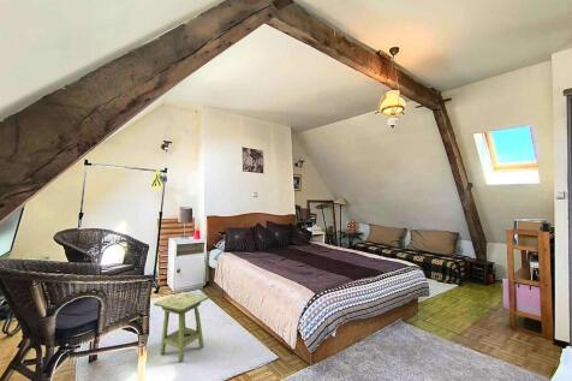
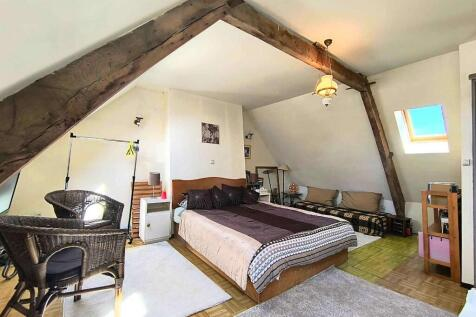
- side table [153,291,210,363]
